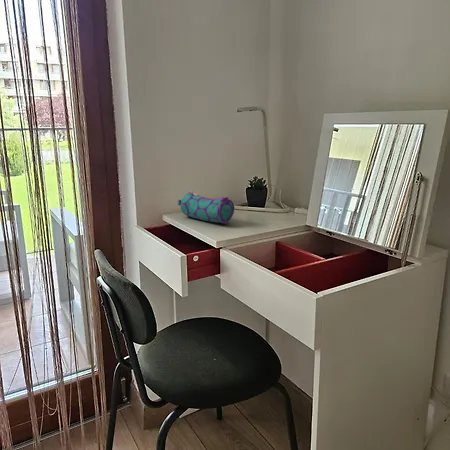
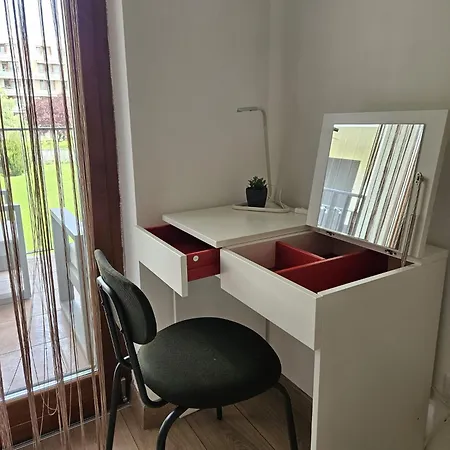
- pencil case [177,190,235,225]
